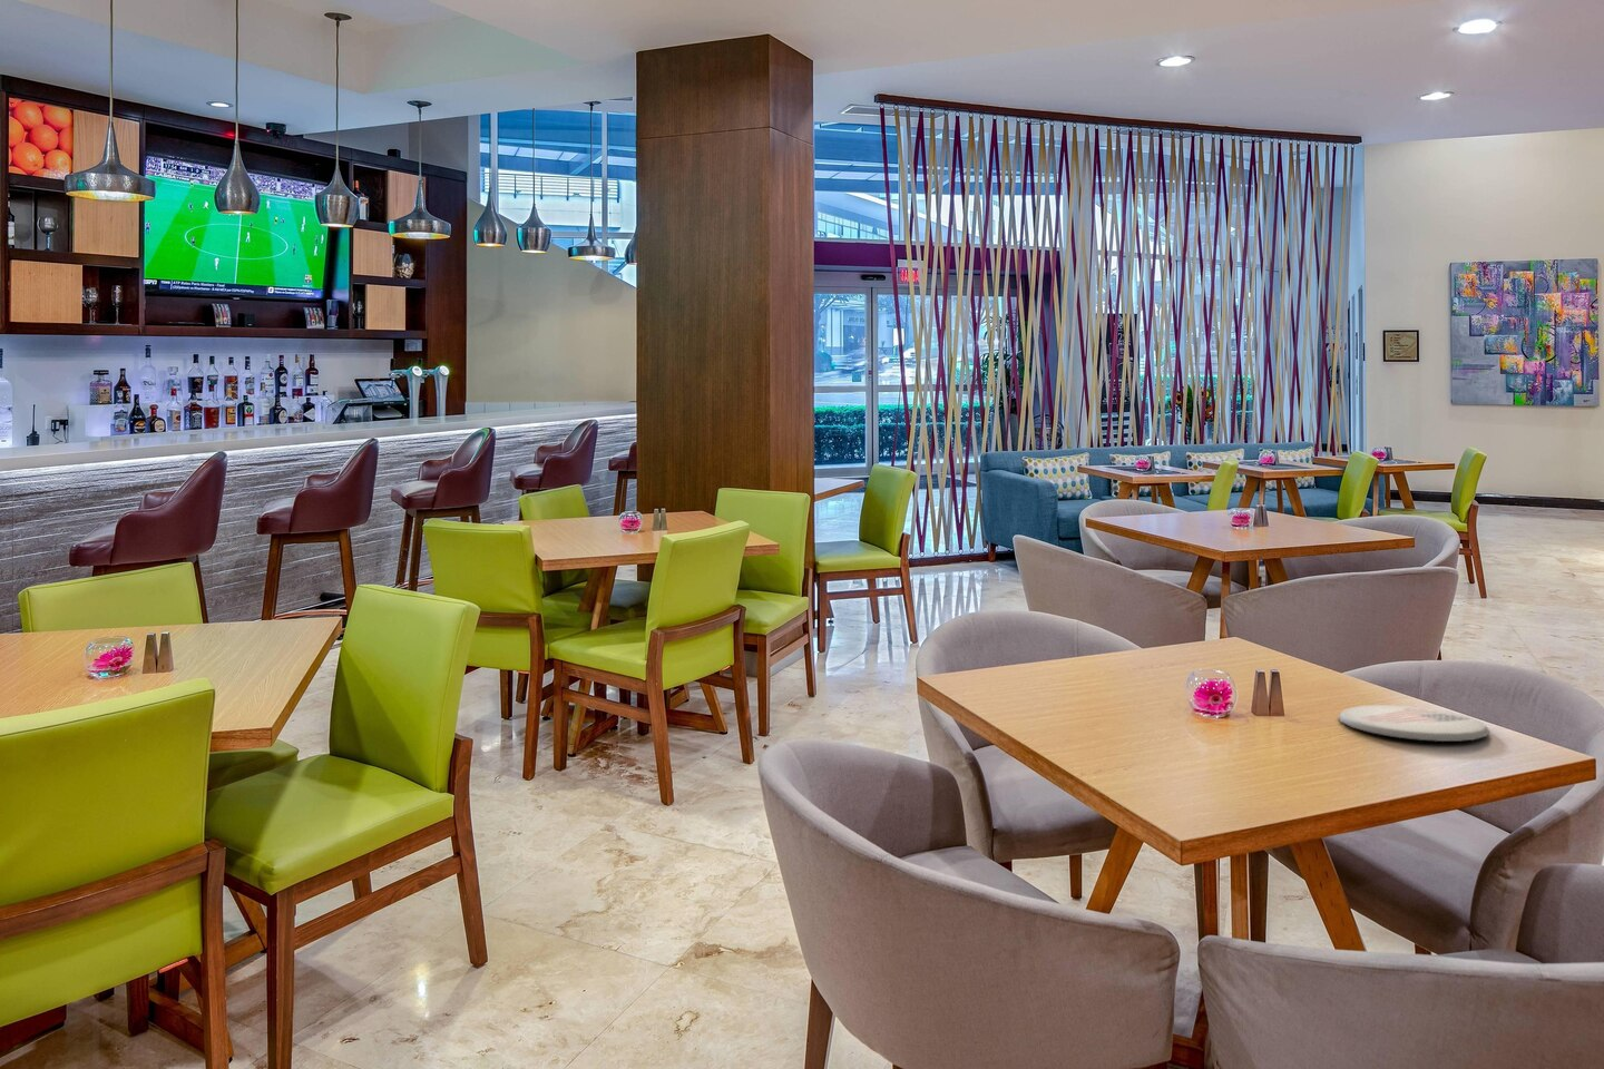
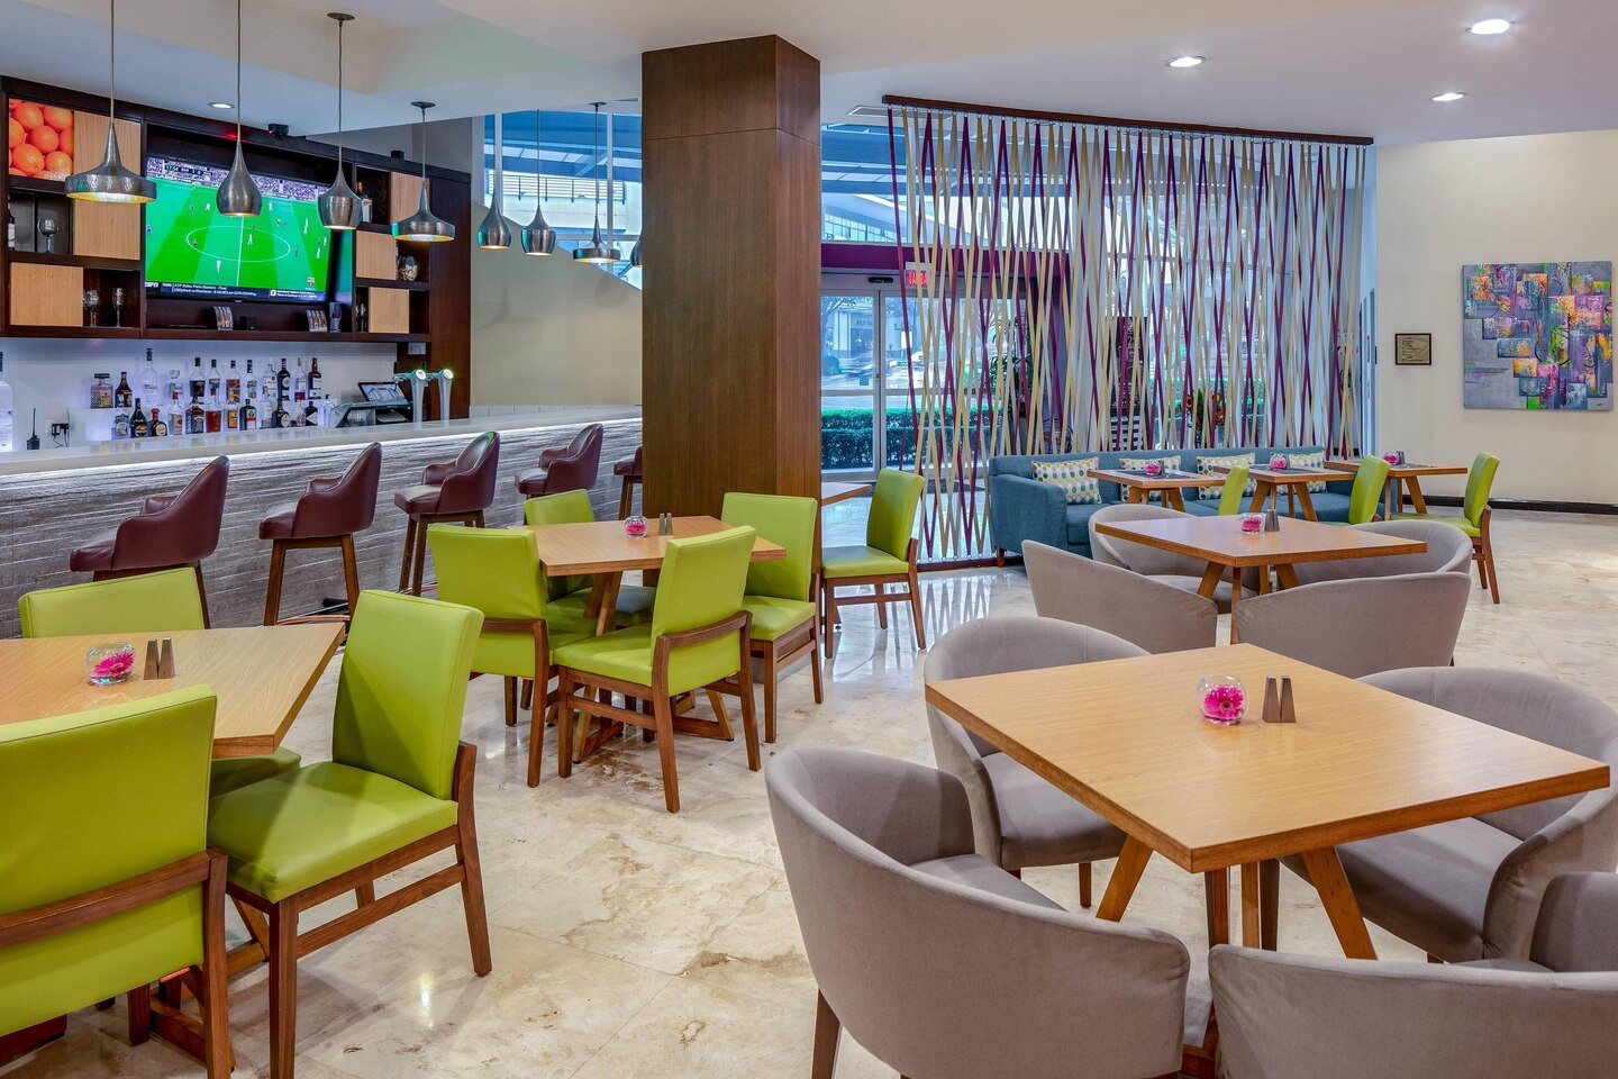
- plate [1337,704,1492,743]
